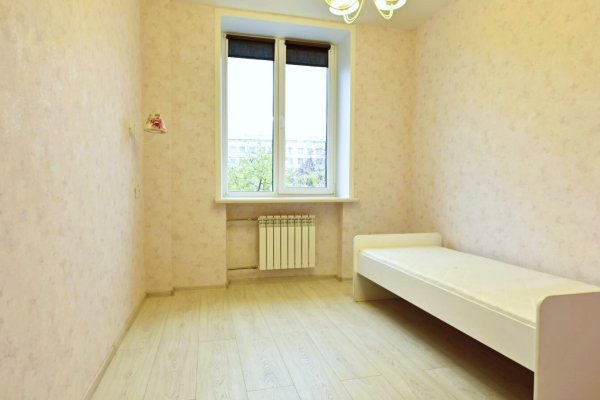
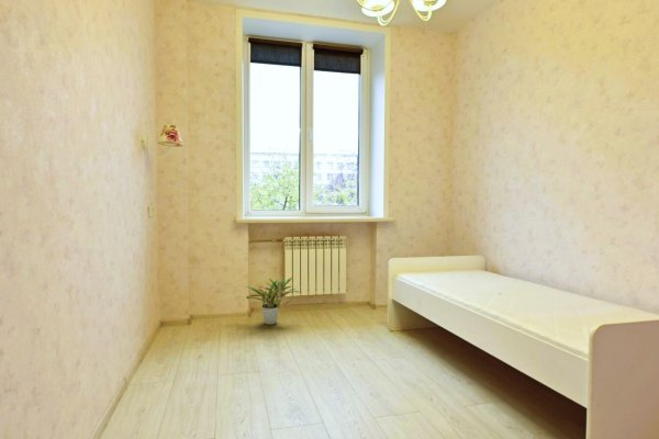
+ potted plant [245,277,303,326]
